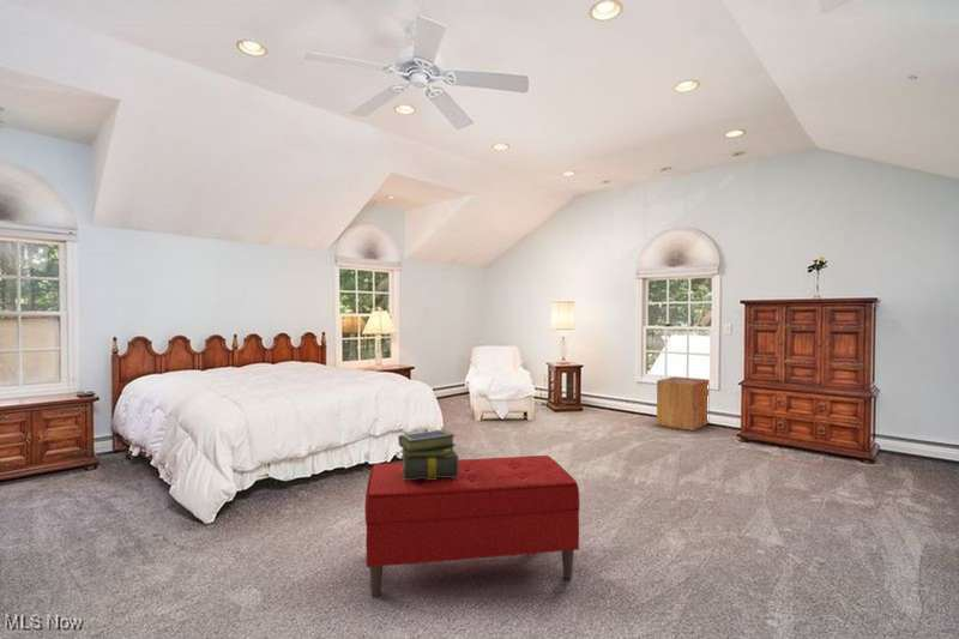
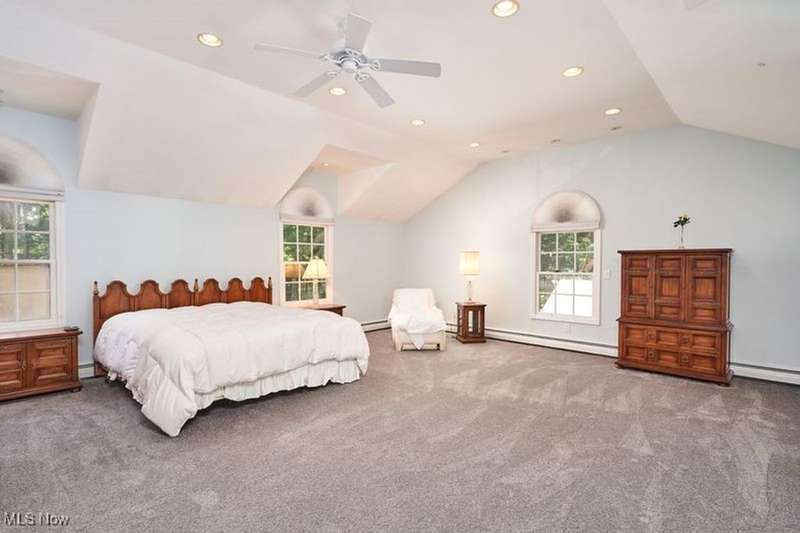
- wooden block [656,375,710,432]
- stack of books [397,428,459,480]
- bench [364,454,580,598]
